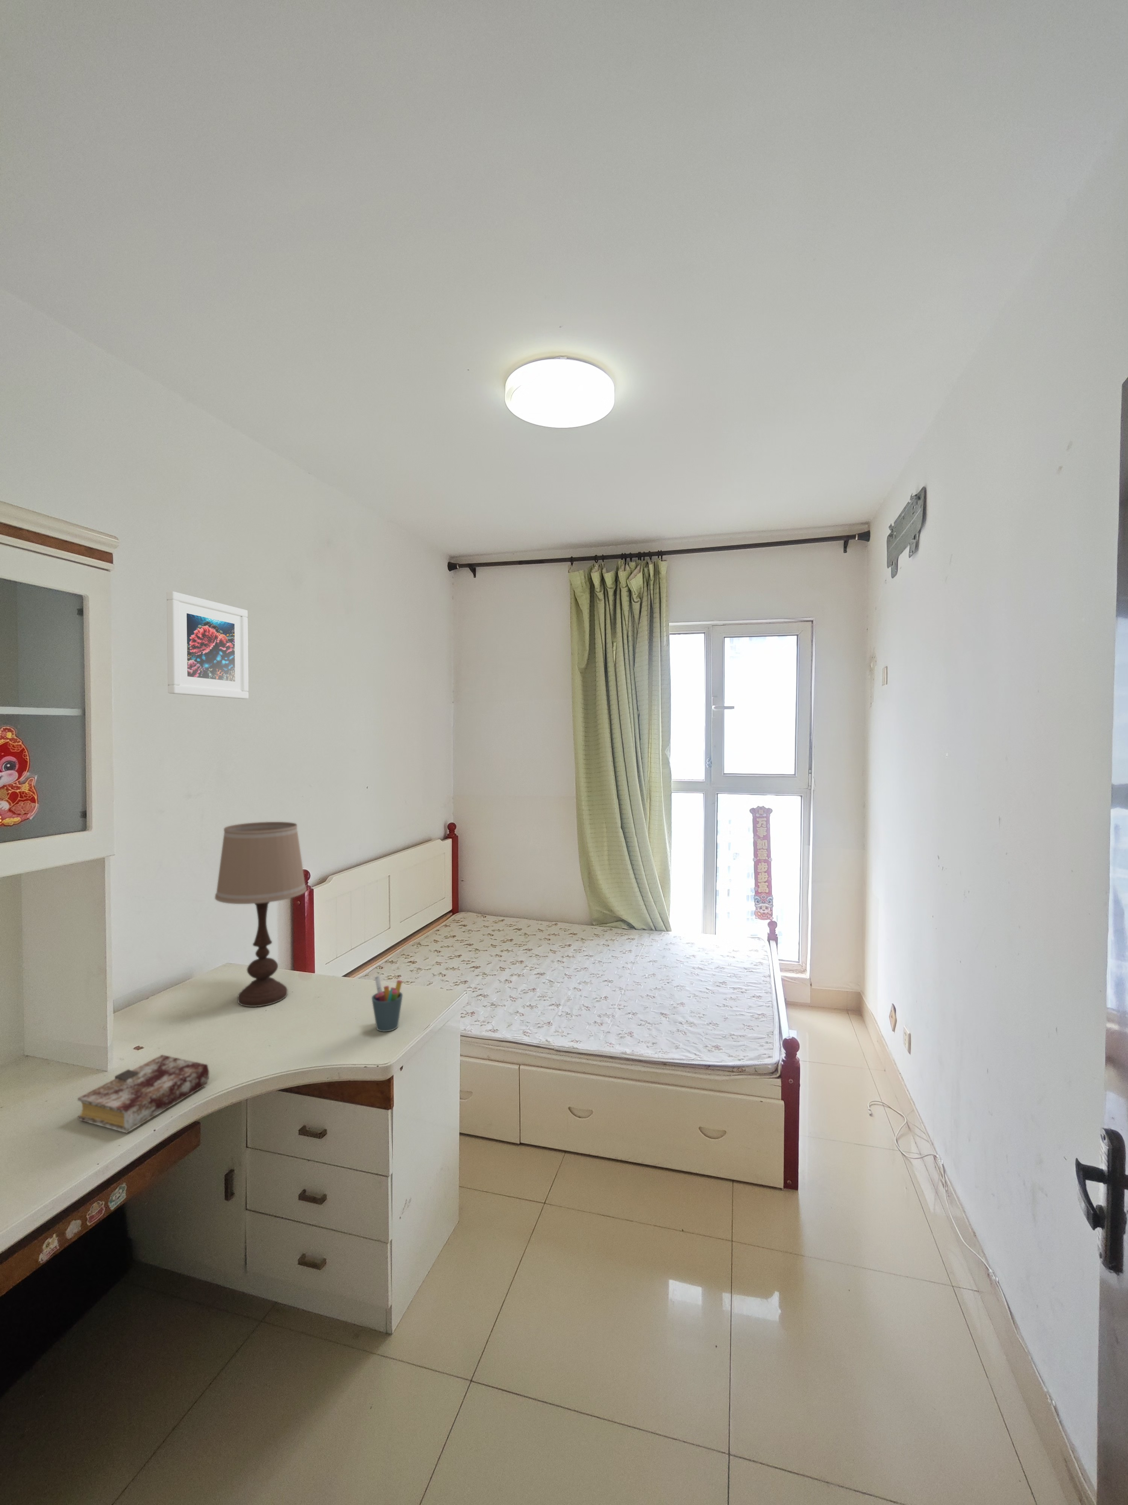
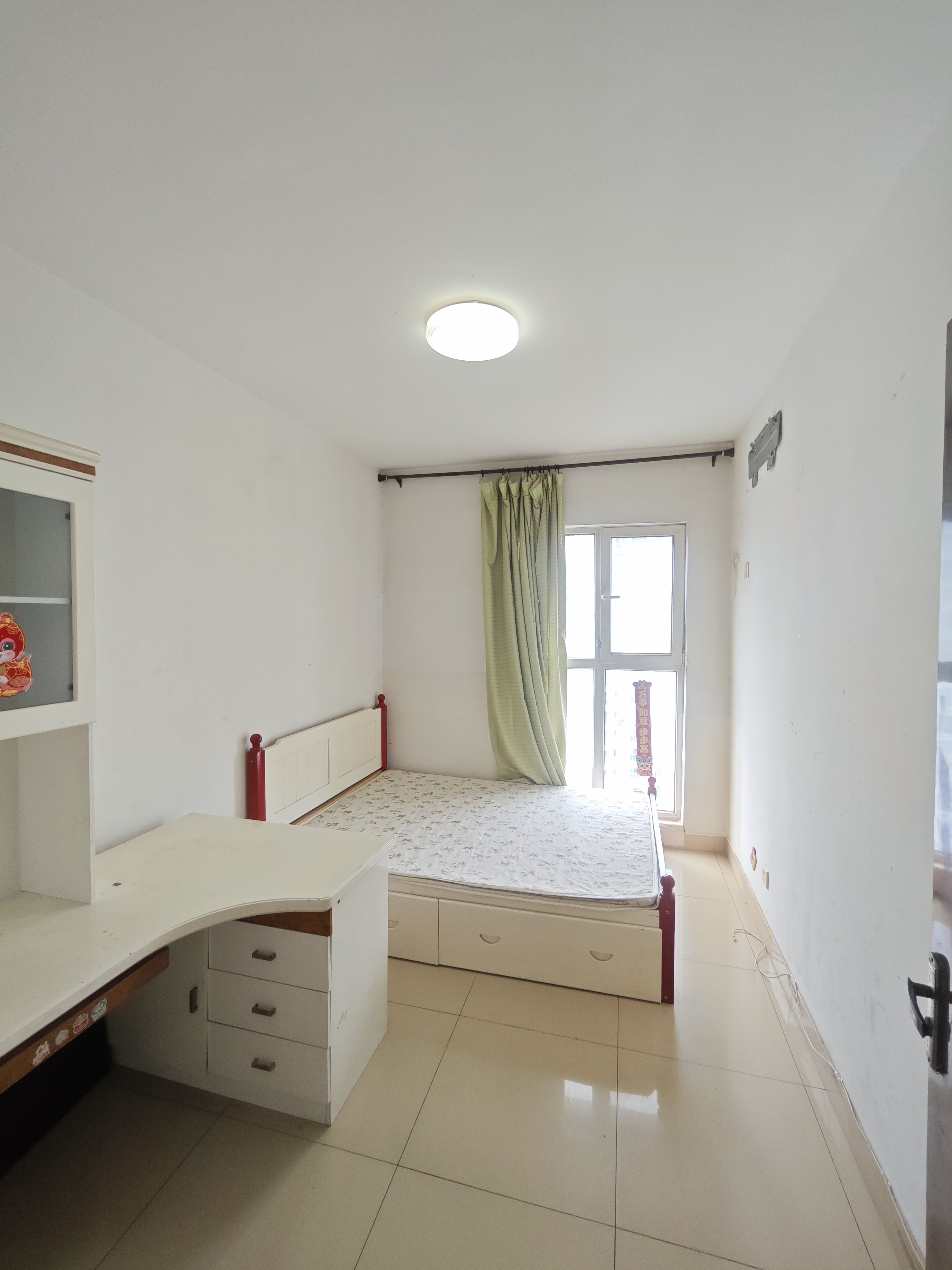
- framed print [166,591,249,699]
- pen holder [371,975,403,1032]
- table lamp [214,821,307,1007]
- book [77,1055,210,1133]
